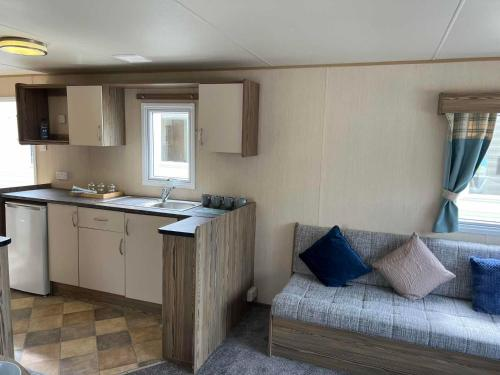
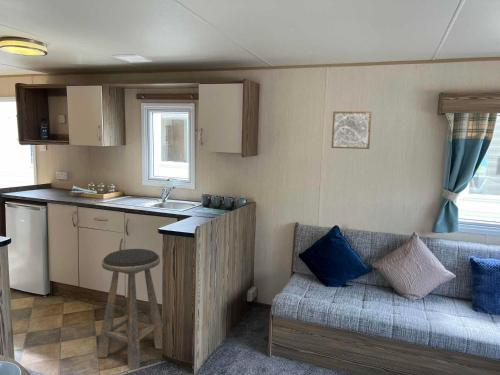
+ wall art [330,110,373,150]
+ stool [96,248,163,370]
